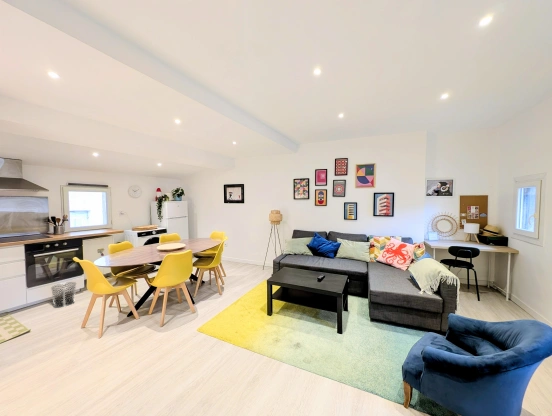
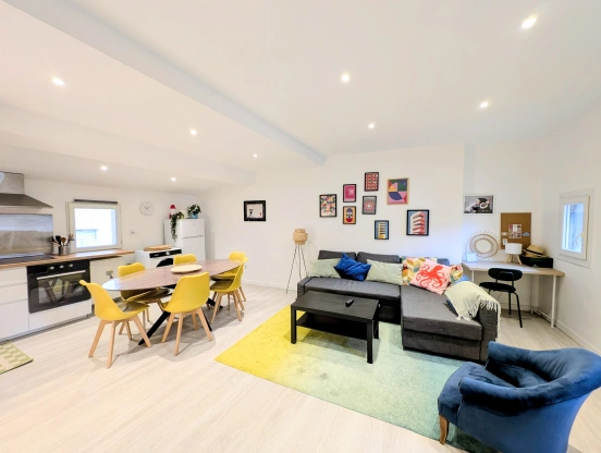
- waste bin [50,281,77,309]
